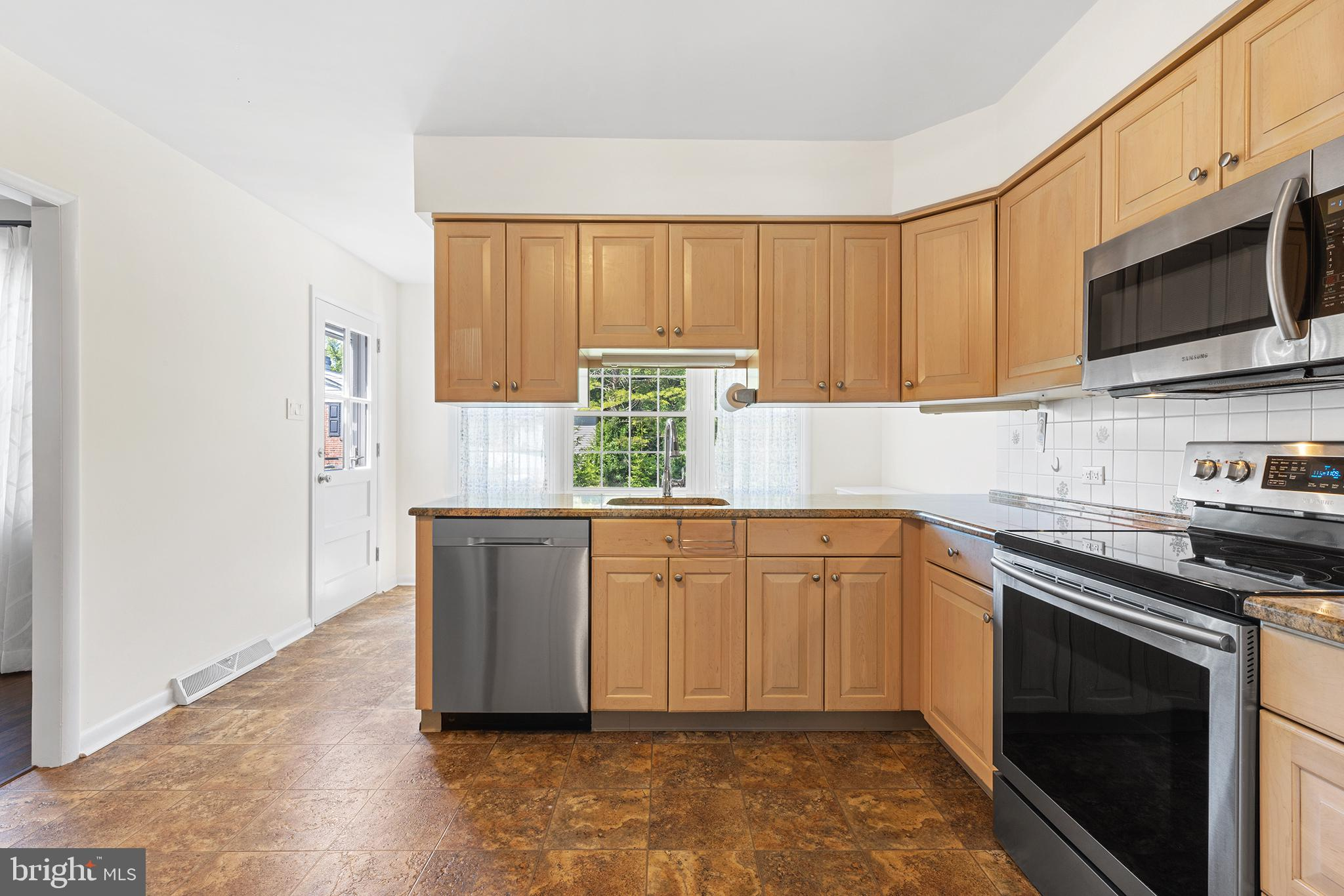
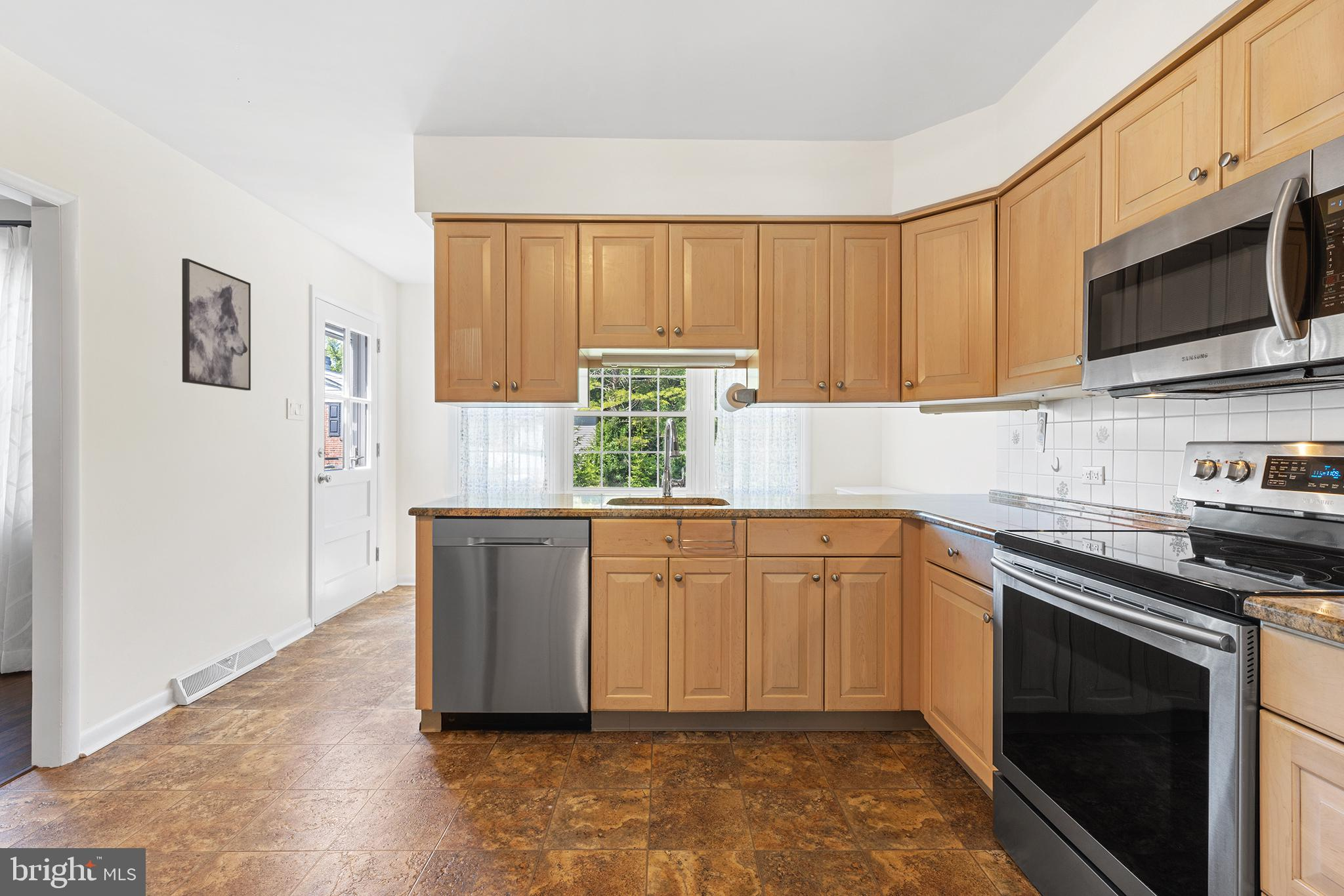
+ wall art [182,258,251,391]
